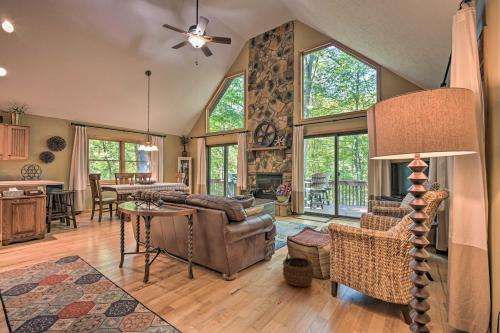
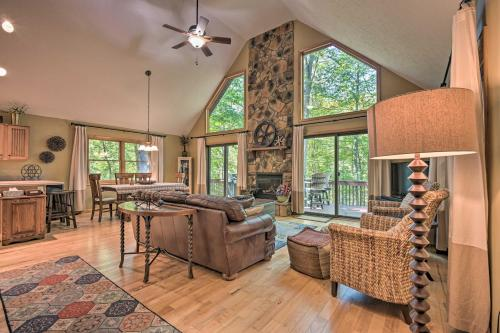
- wicker basket [282,247,315,287]
